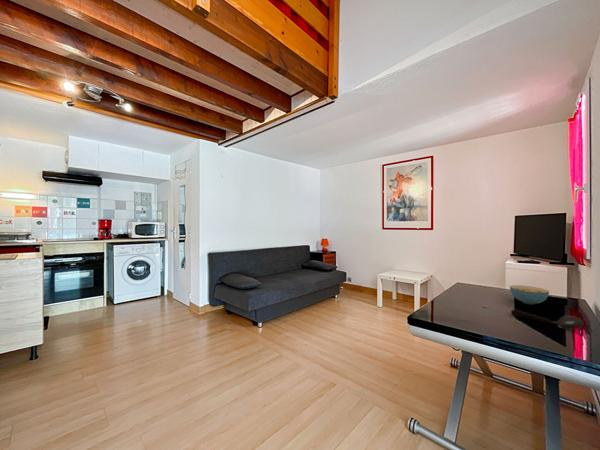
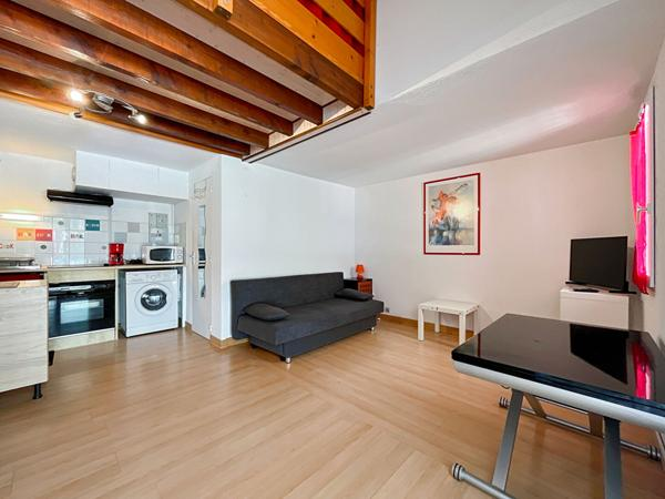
- spoon [510,308,585,330]
- cereal bowl [509,284,550,305]
